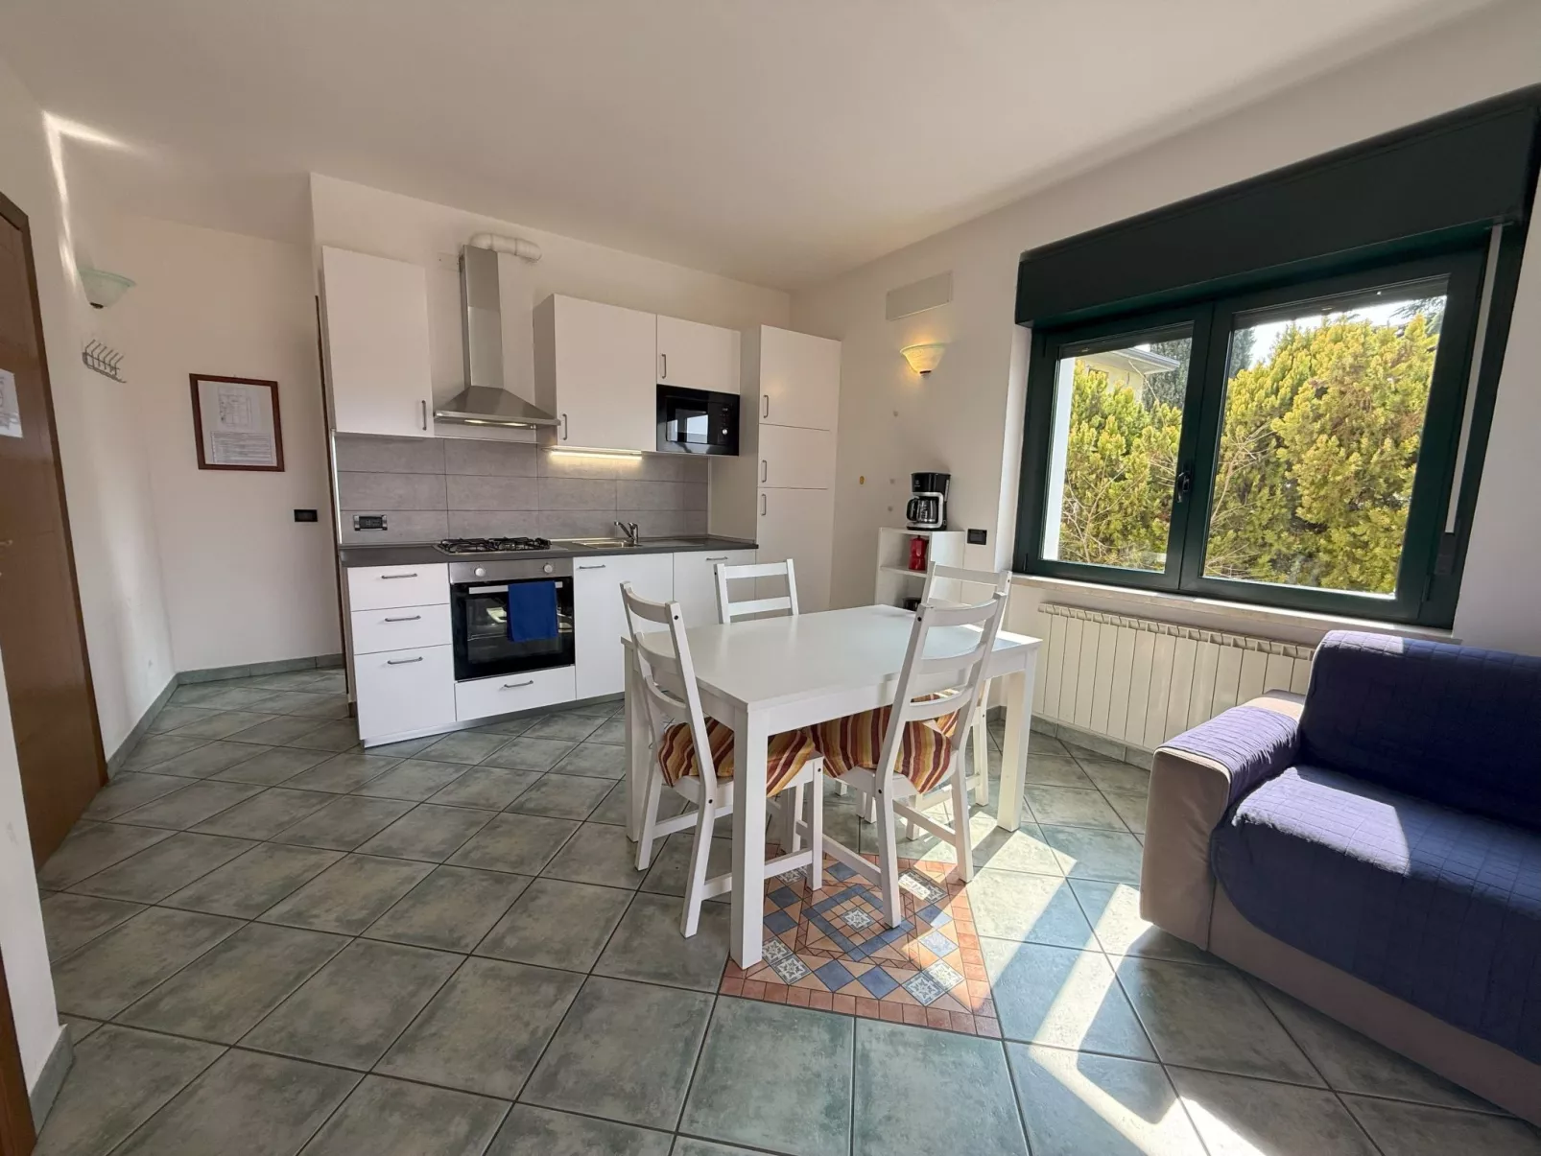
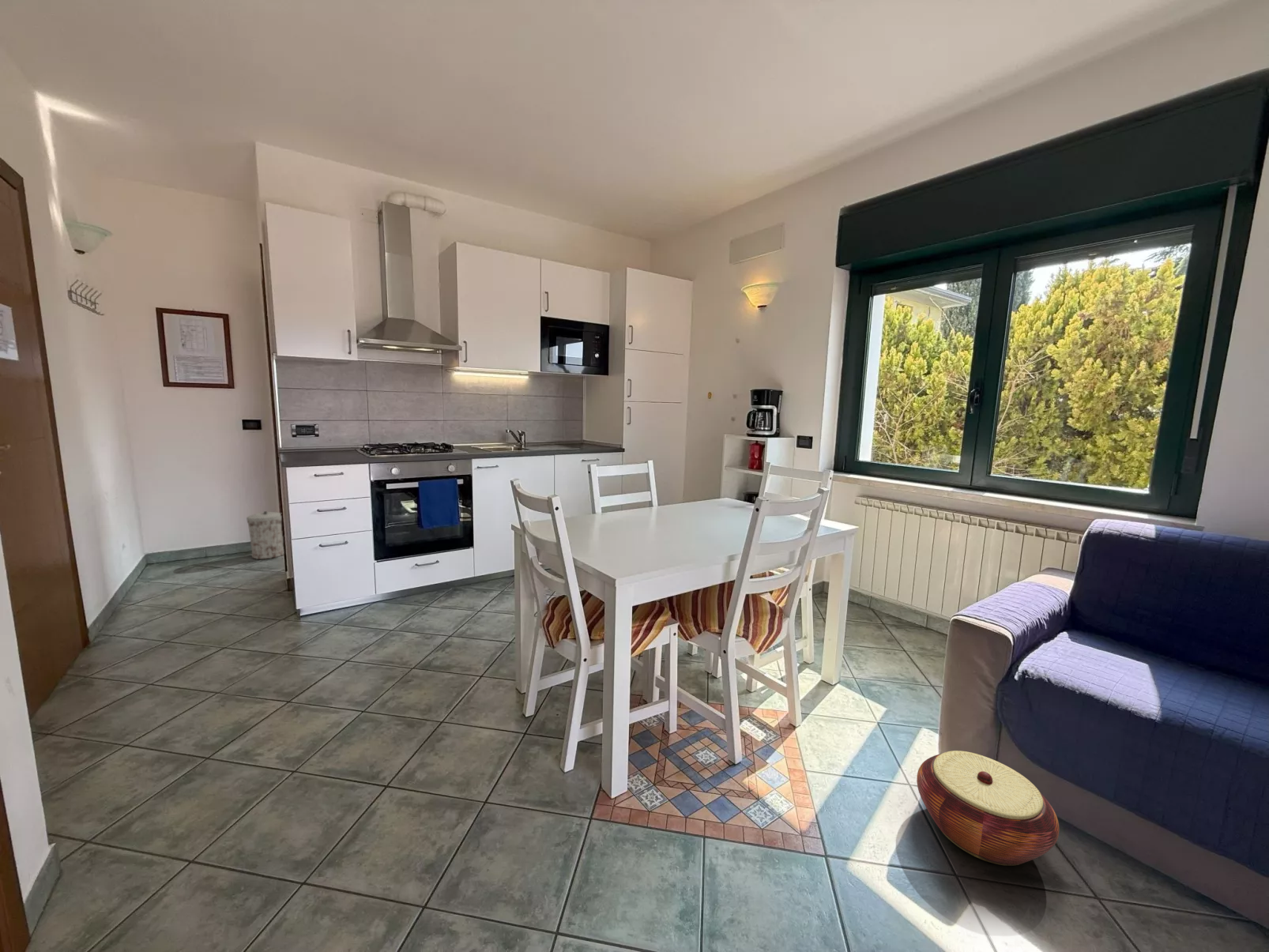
+ woven basket [916,750,1060,867]
+ trash can [246,510,284,560]
